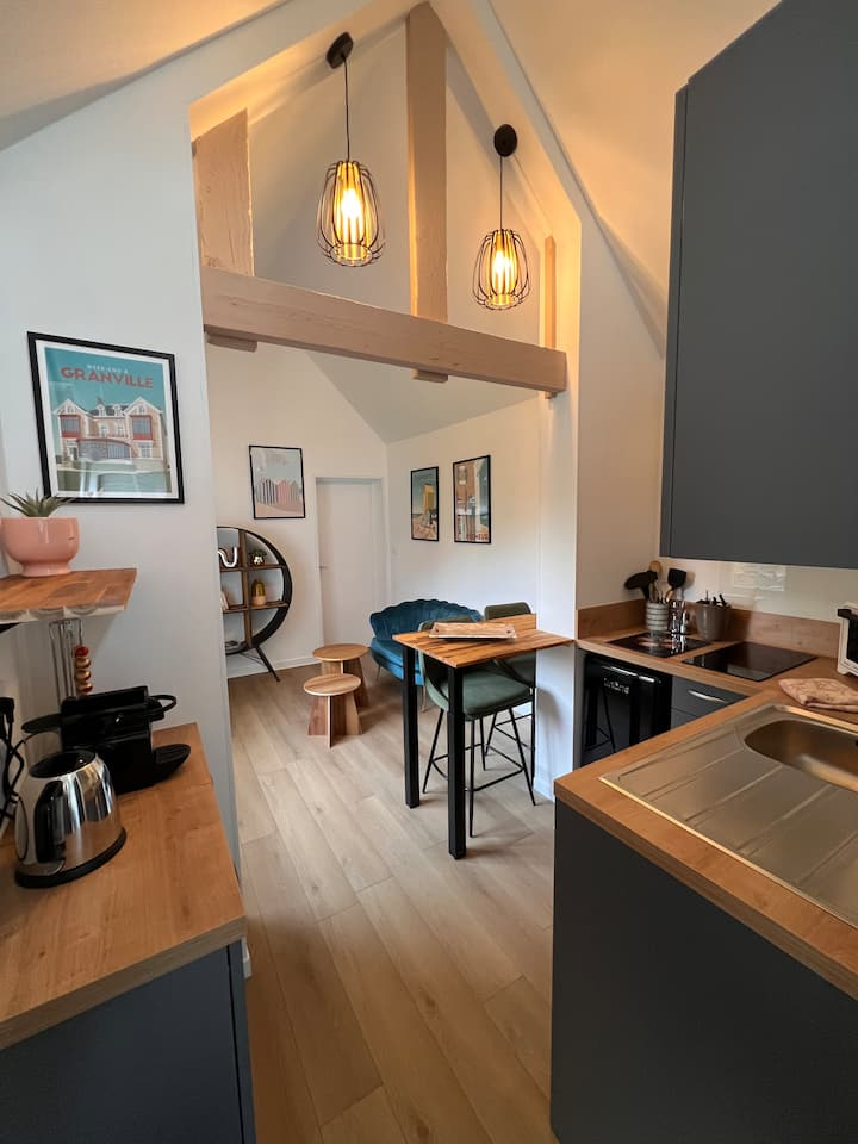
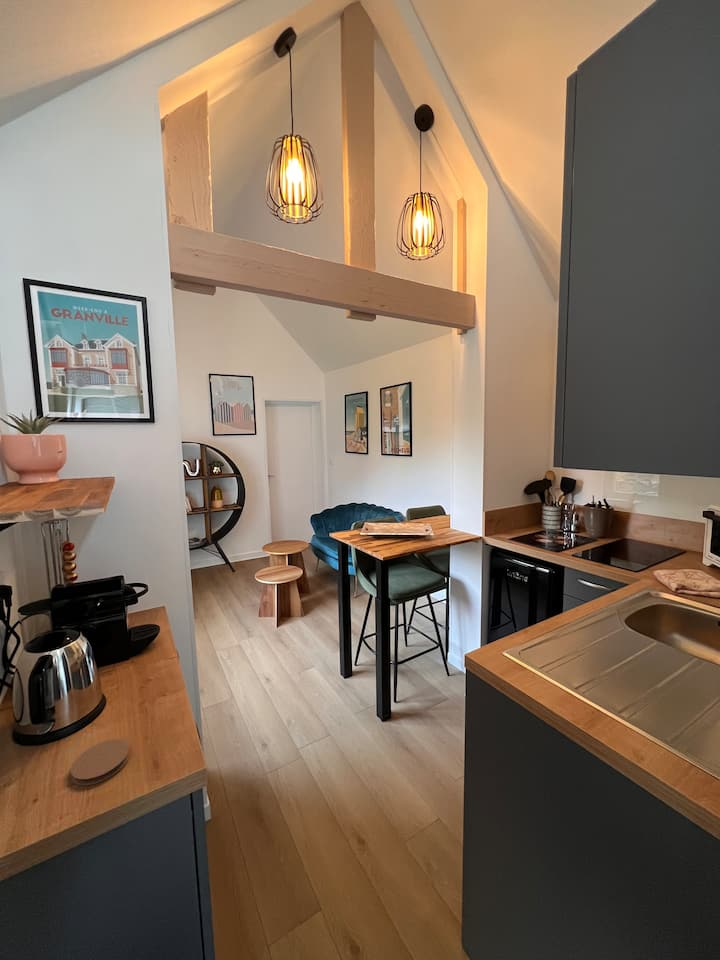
+ coaster [70,739,130,786]
